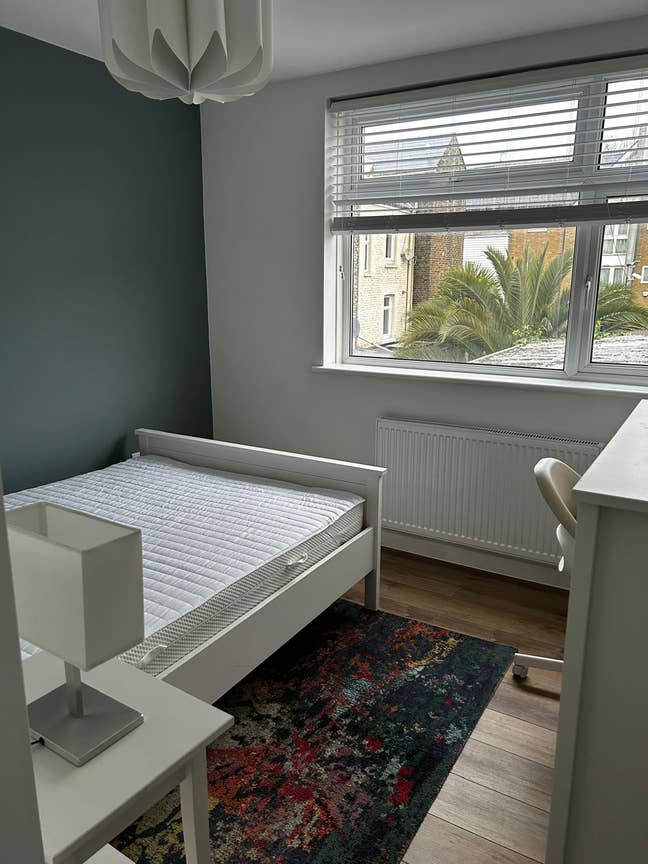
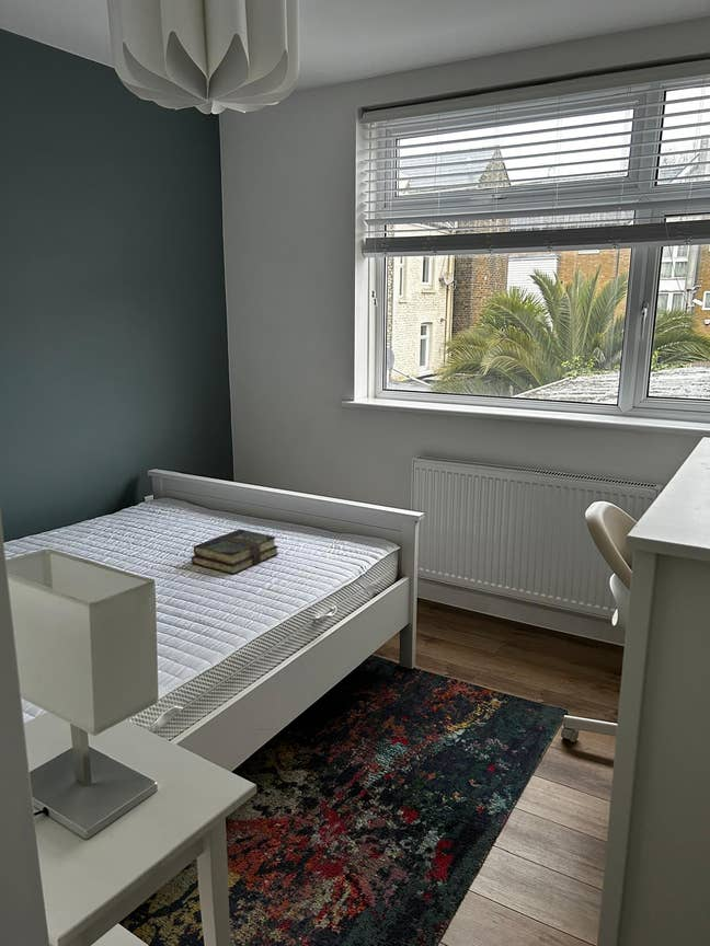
+ book [191,529,279,575]
